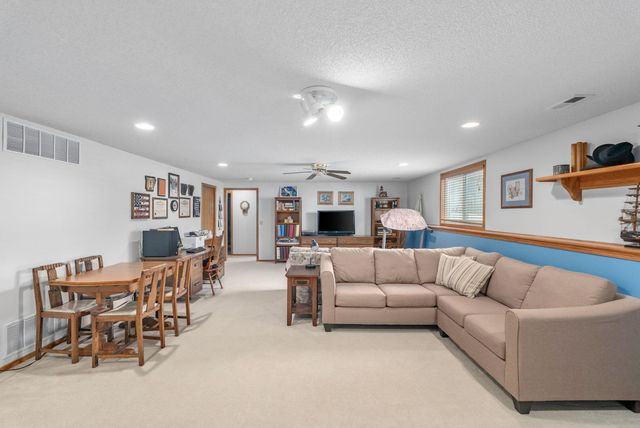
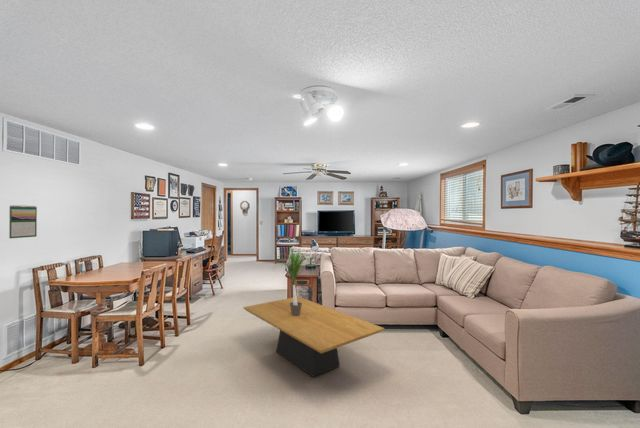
+ calendar [8,204,38,239]
+ coffee table [242,296,385,378]
+ potted plant [271,242,318,316]
